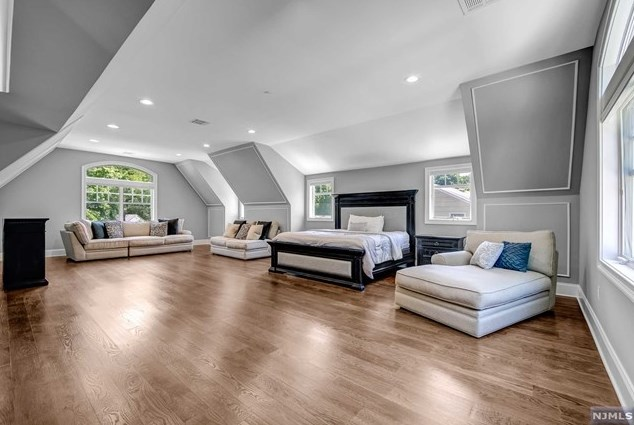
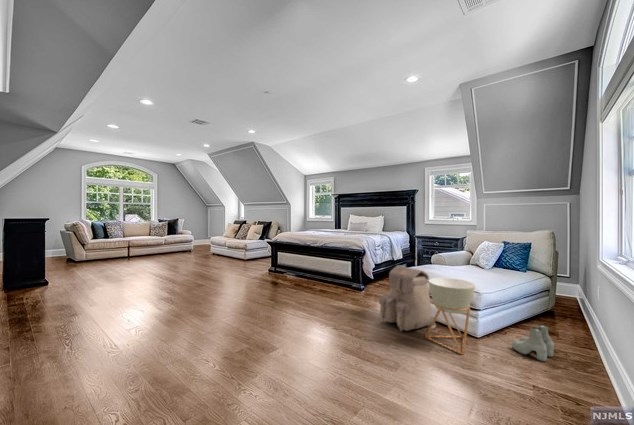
+ boots [511,324,555,363]
+ planter [424,277,476,355]
+ backpack [378,264,437,332]
